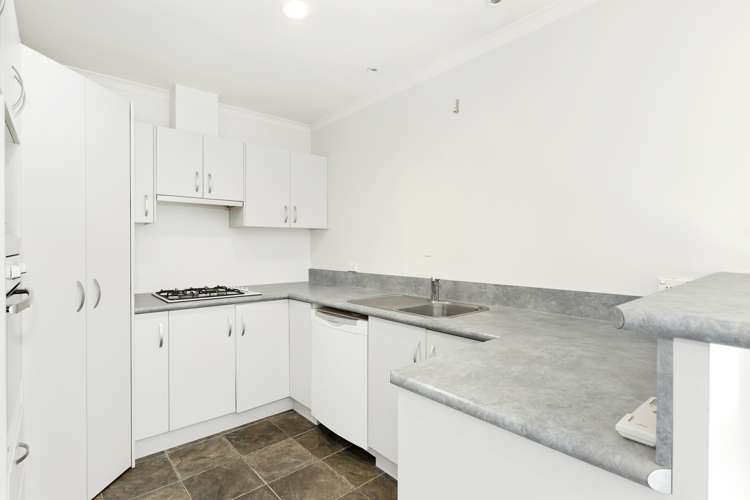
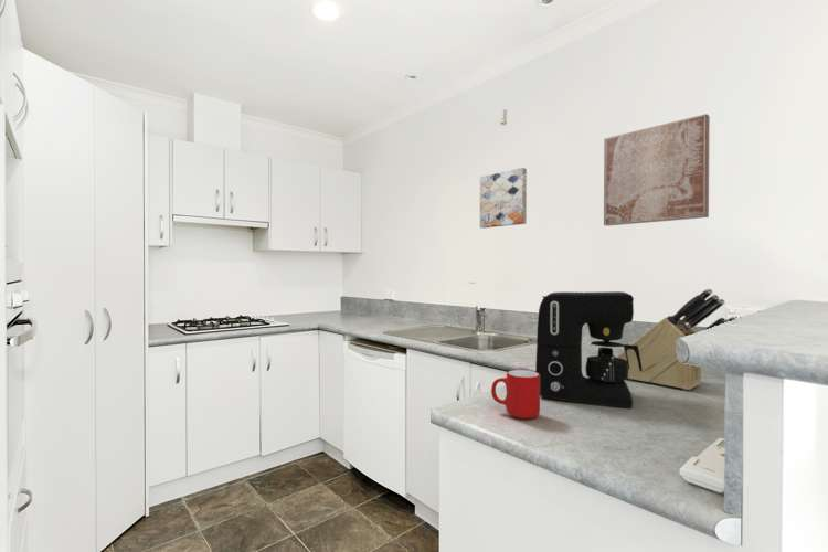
+ cup [490,369,541,420]
+ coffee maker [534,290,643,408]
+ wall art [479,167,528,230]
+ wall art [603,113,711,227]
+ knife block [615,287,736,391]
